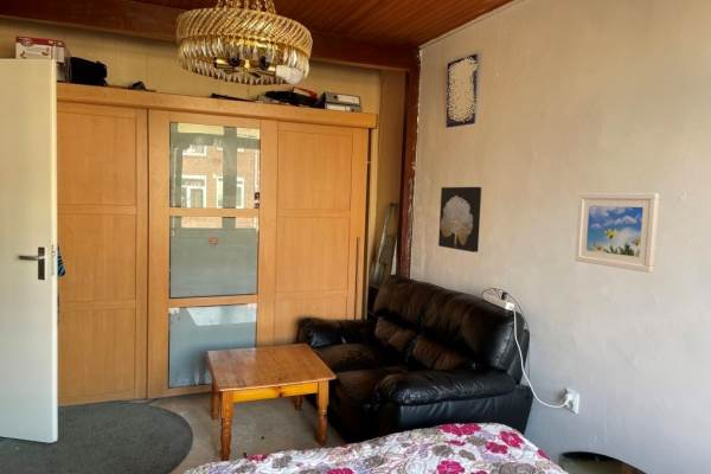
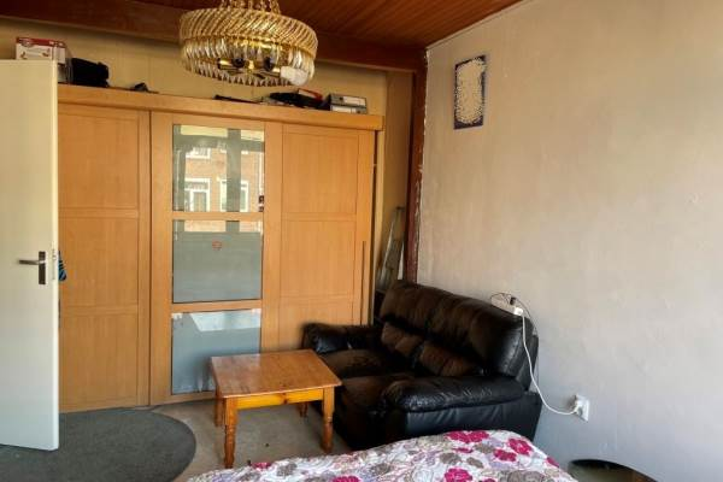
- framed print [575,192,660,274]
- wall art [437,186,482,254]
